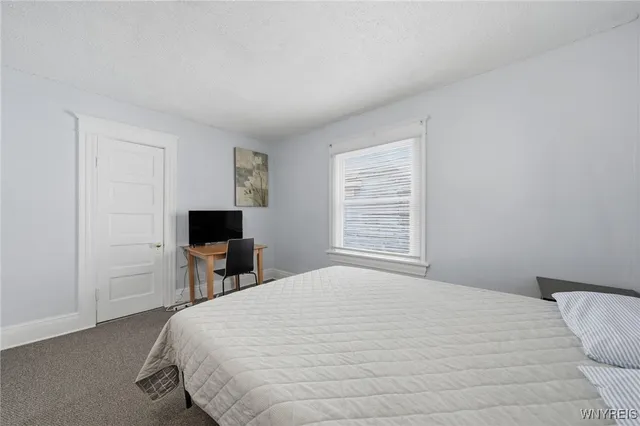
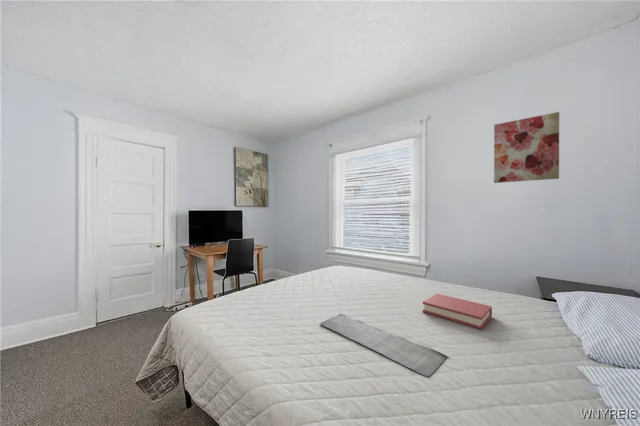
+ hardback book [422,293,493,330]
+ wall art [493,111,560,184]
+ bath mat [320,313,448,377]
